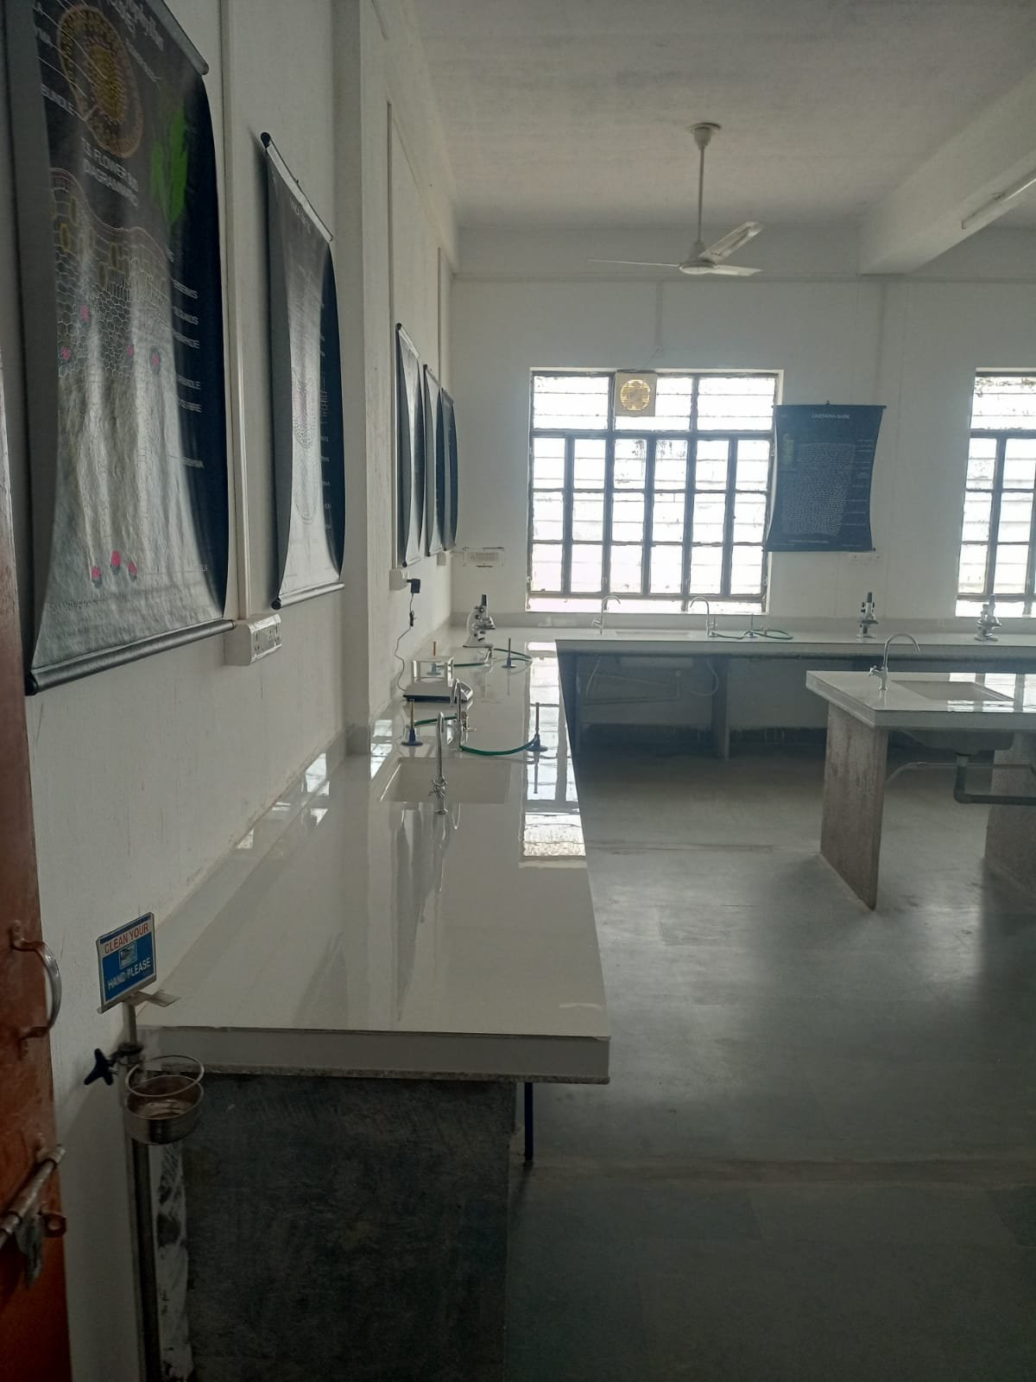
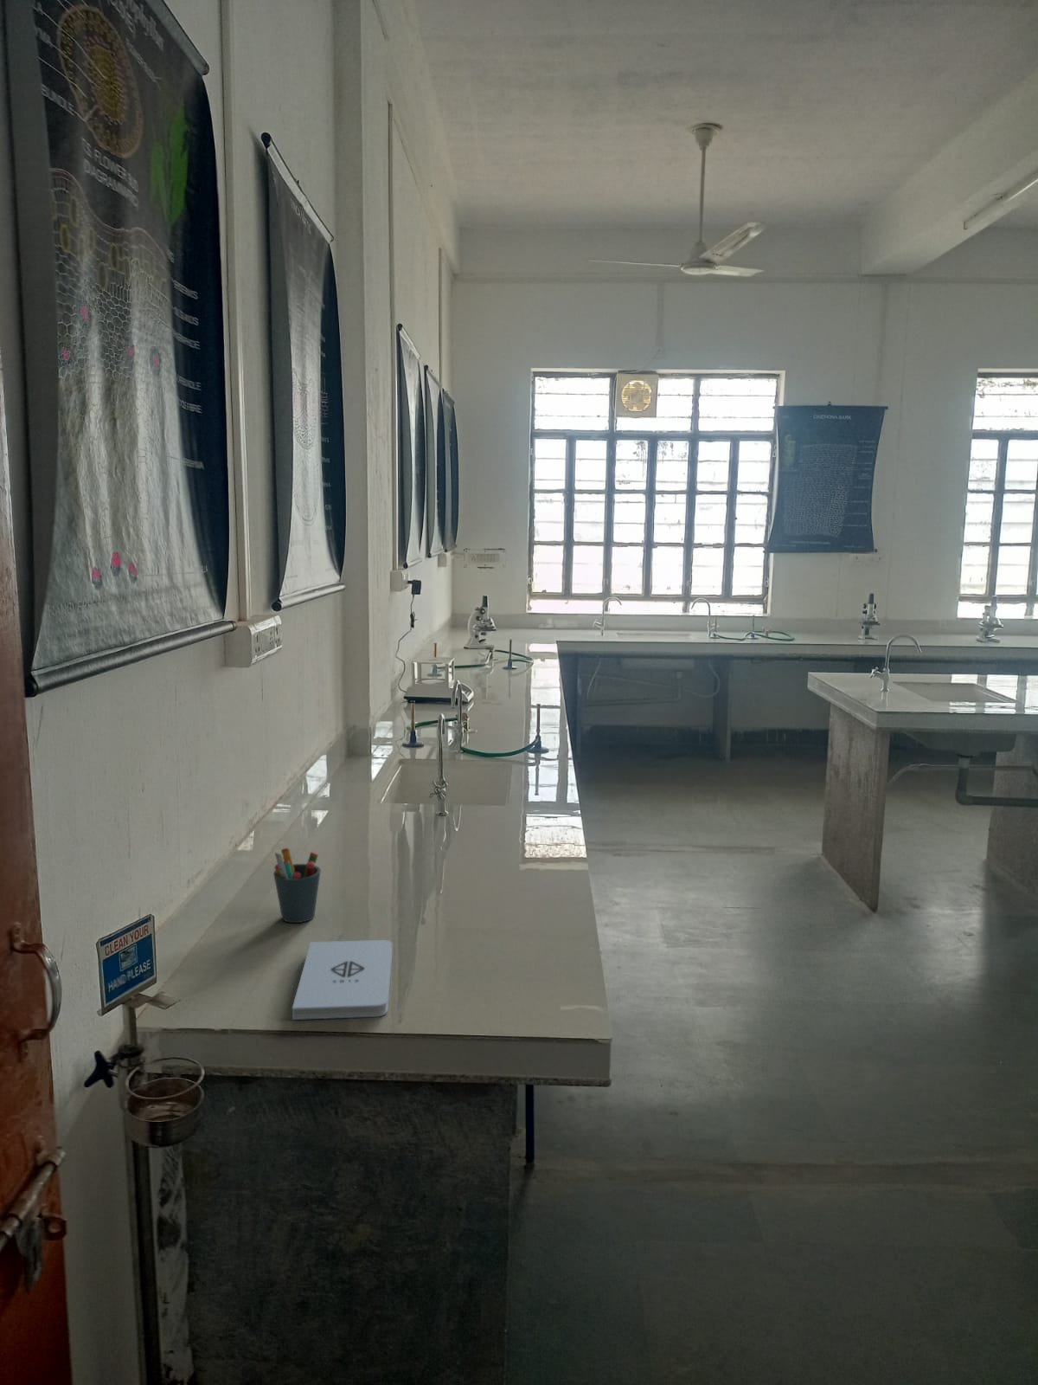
+ pen holder [273,846,322,924]
+ notepad [291,939,393,1021]
